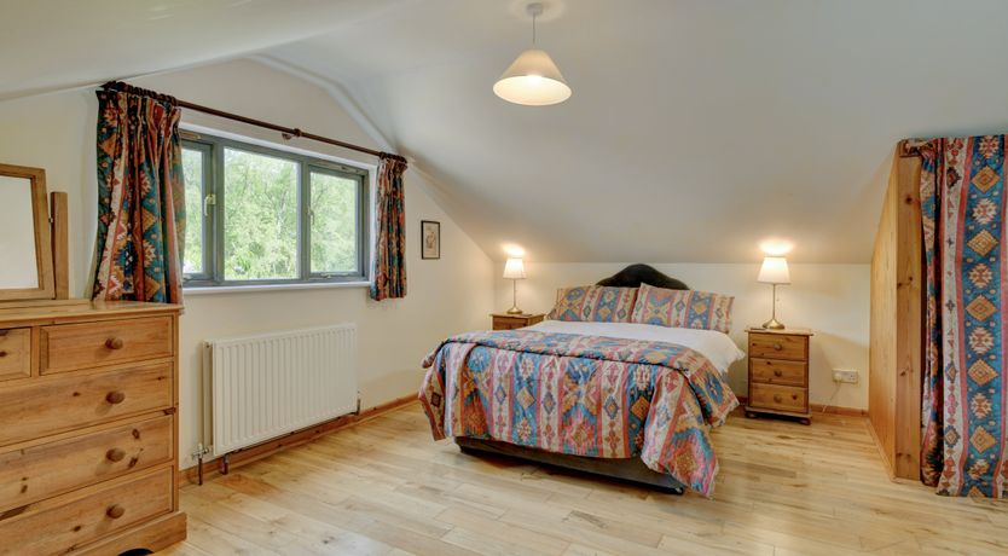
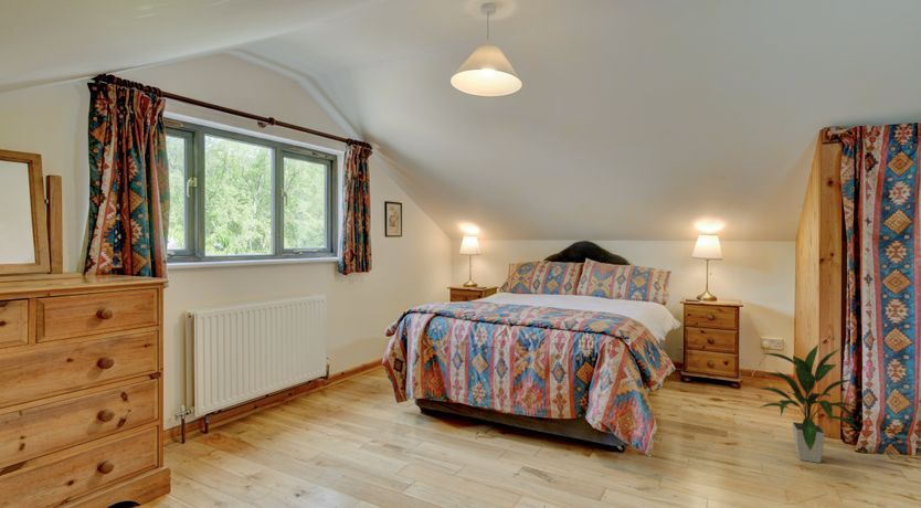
+ indoor plant [756,343,860,464]
